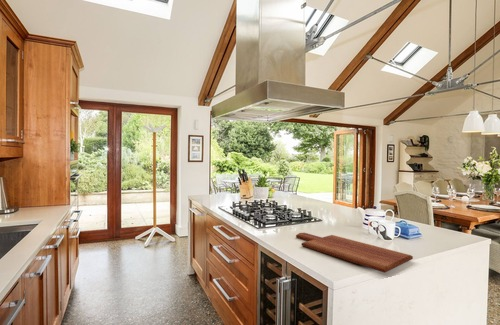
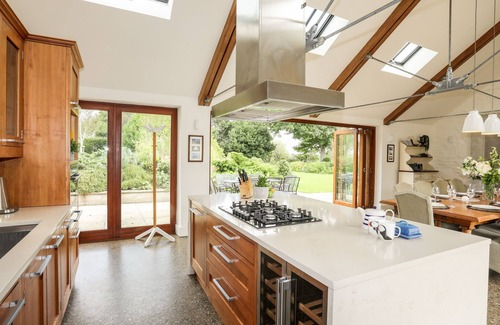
- cutting board [295,232,414,274]
